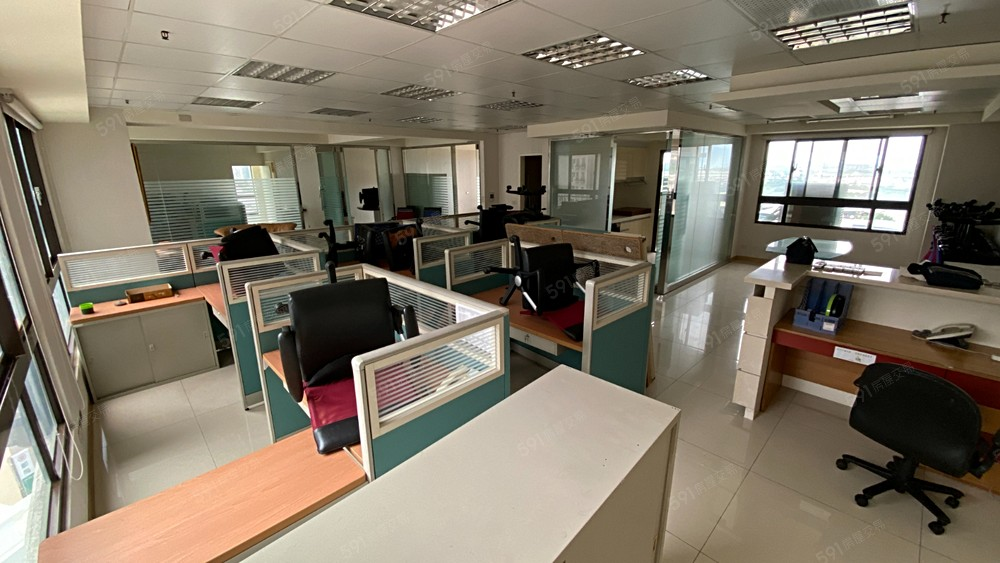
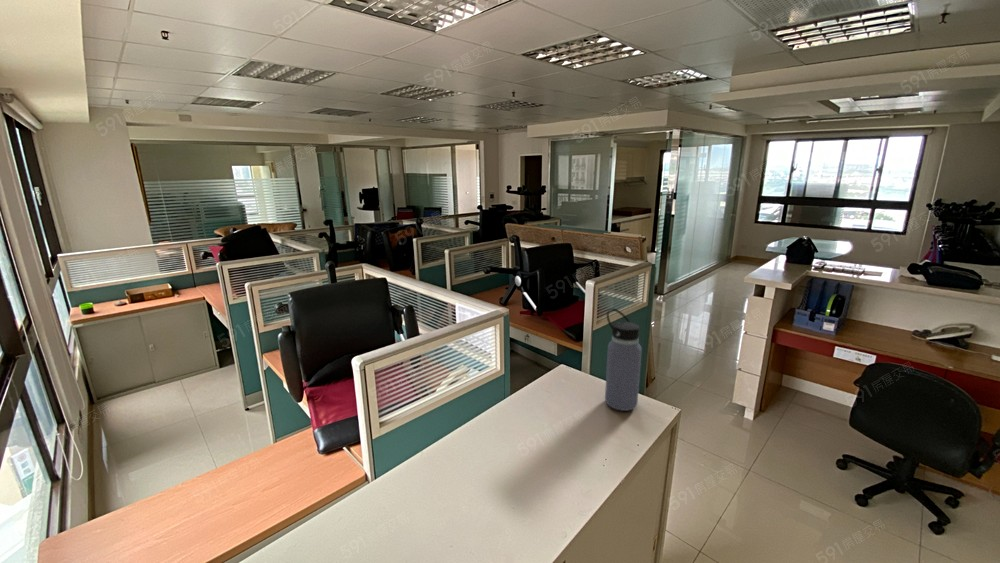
+ water bottle [604,308,643,412]
